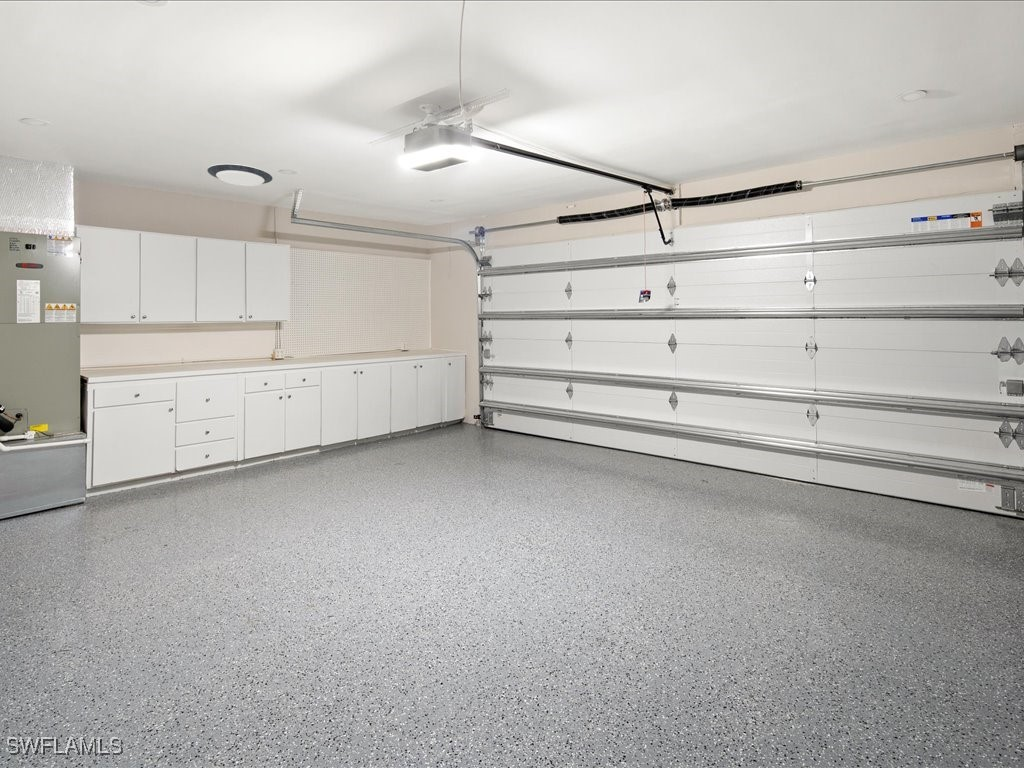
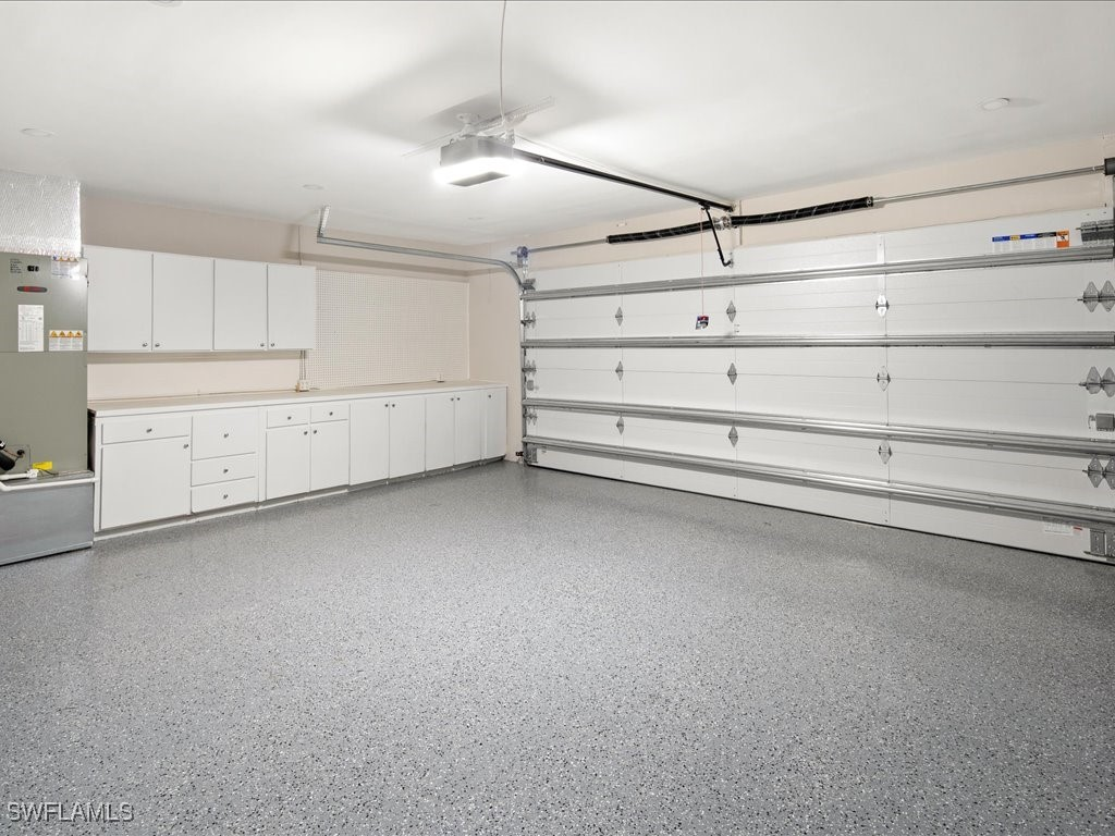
- ceiling light [206,163,274,187]
